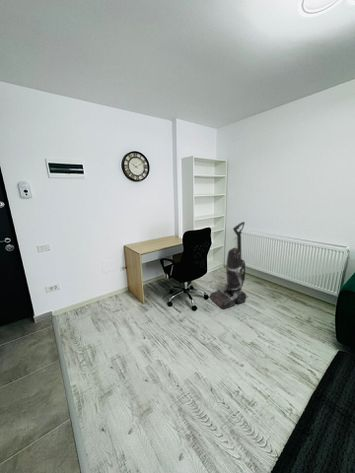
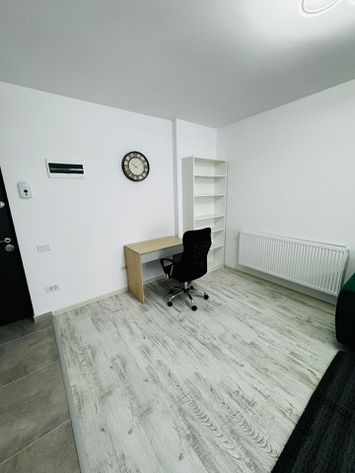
- vacuum cleaner [209,221,248,310]
